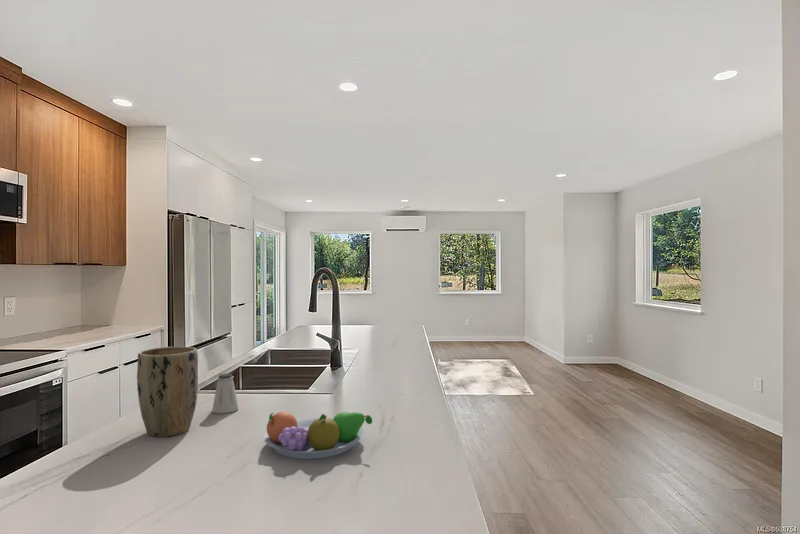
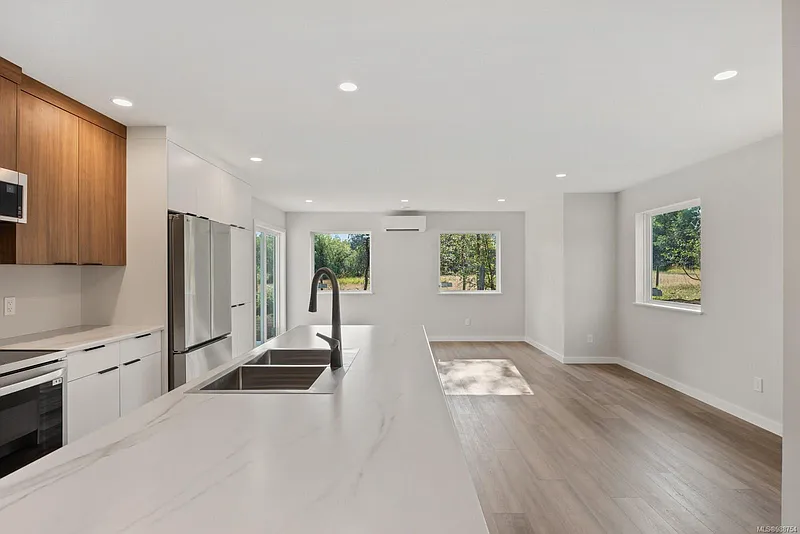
- plant pot [136,346,199,438]
- saltshaker [211,372,240,414]
- fruit bowl [263,411,373,460]
